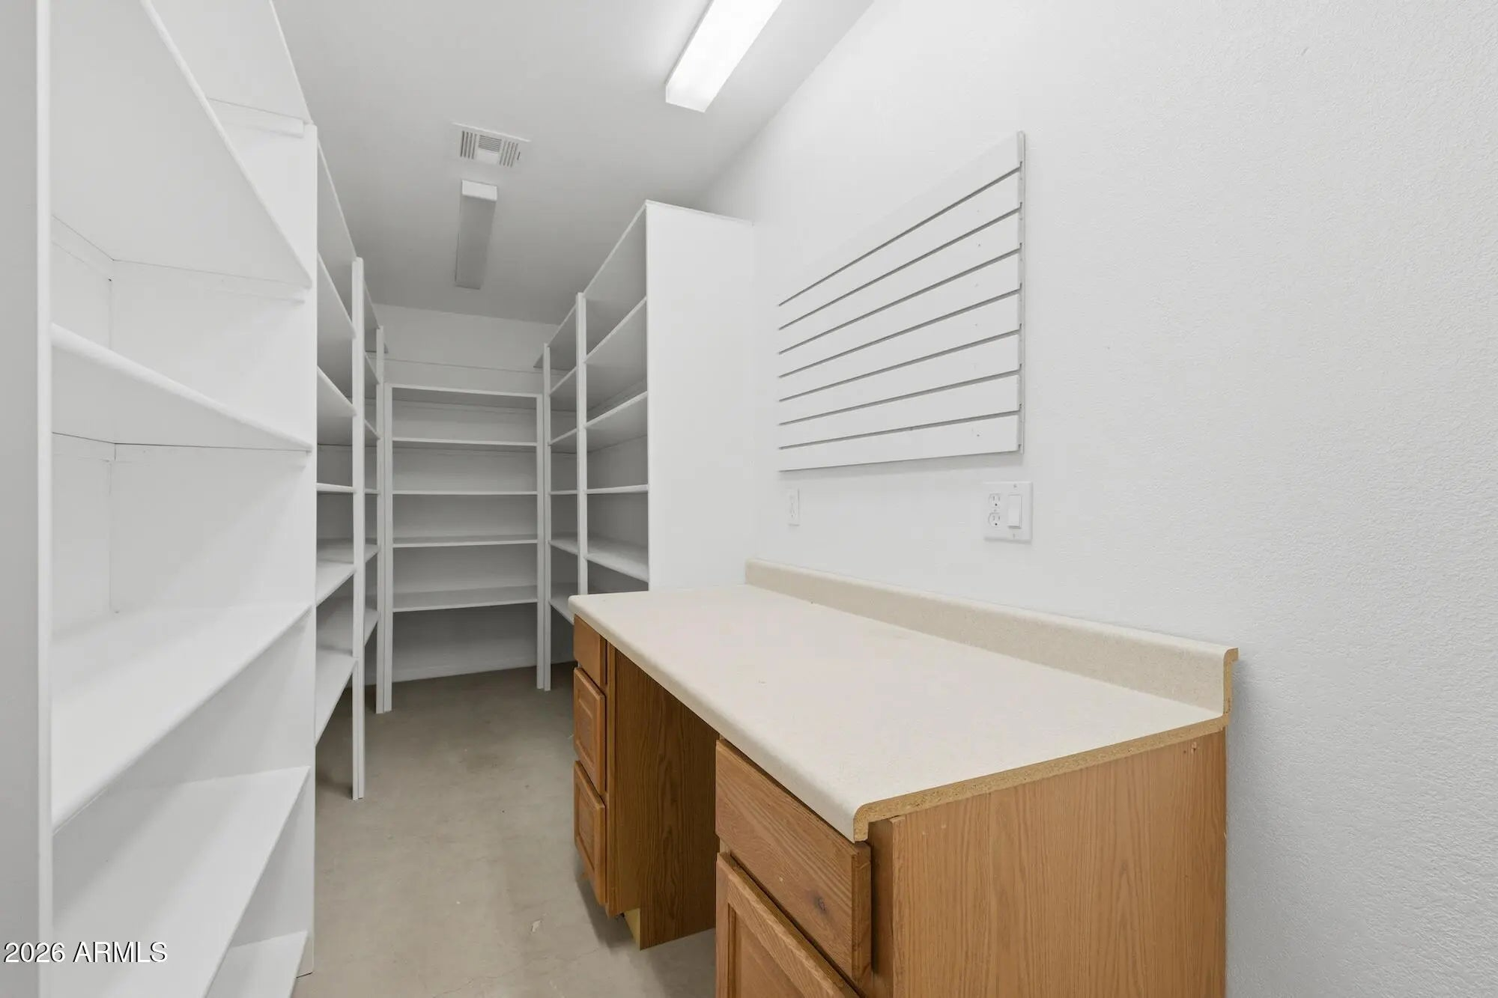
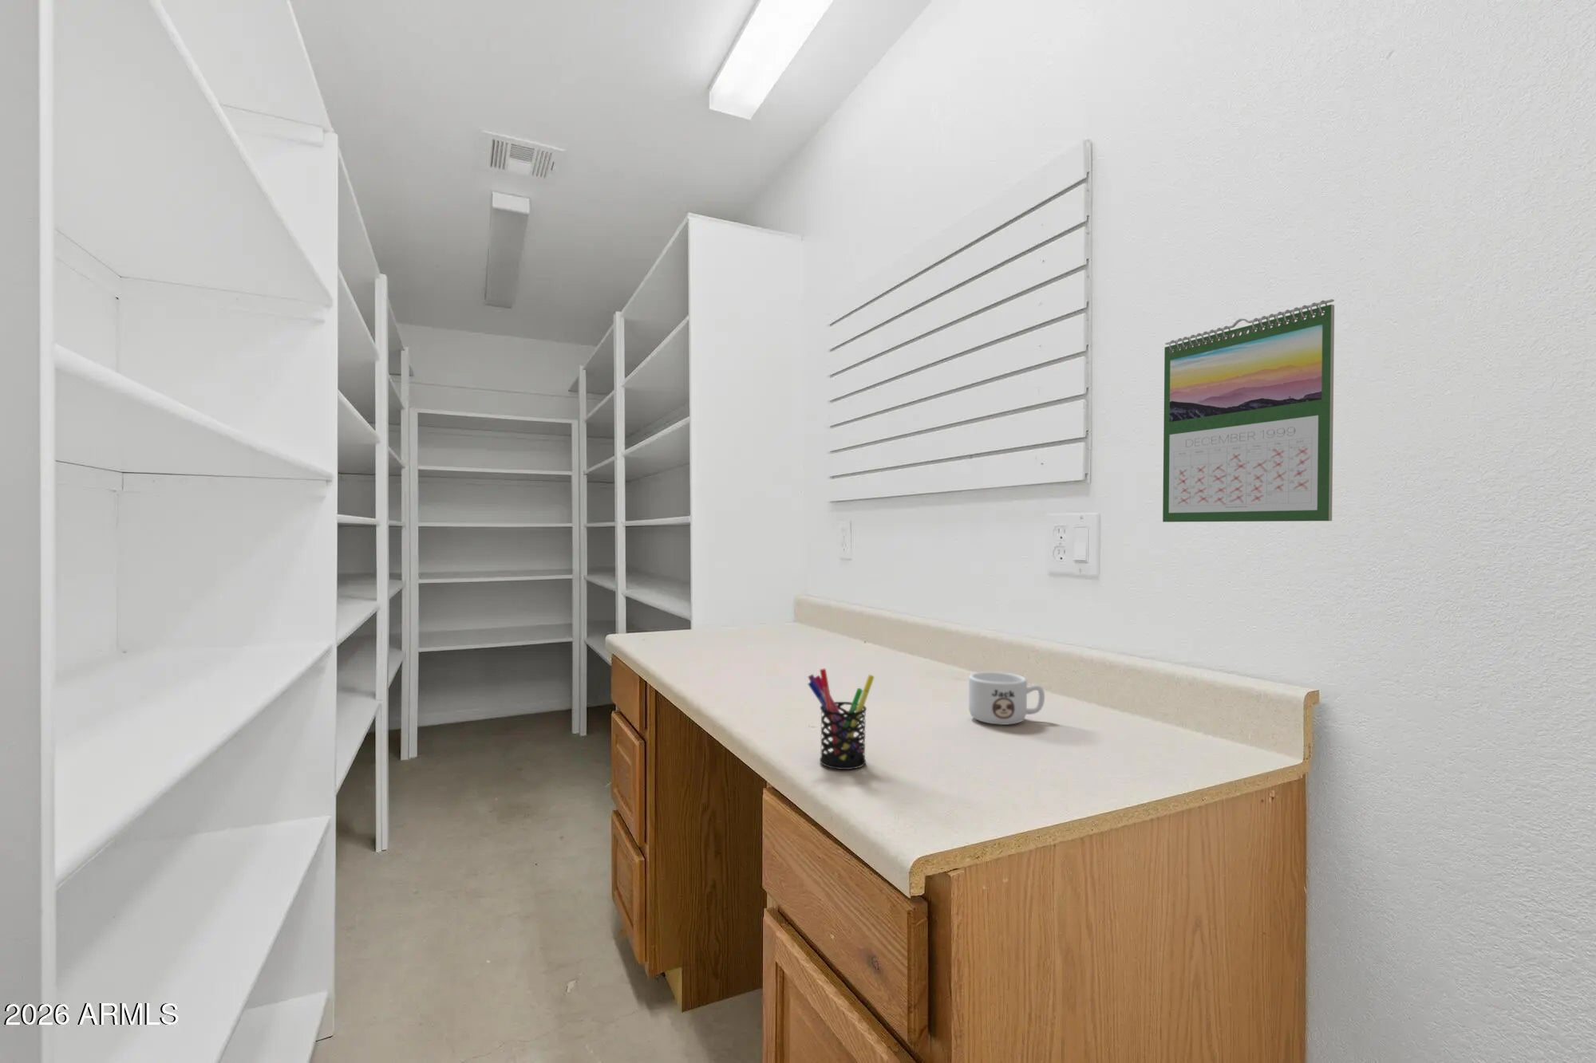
+ calendar [1162,298,1335,523]
+ pen holder [808,668,875,770]
+ mug [968,670,1045,726]
